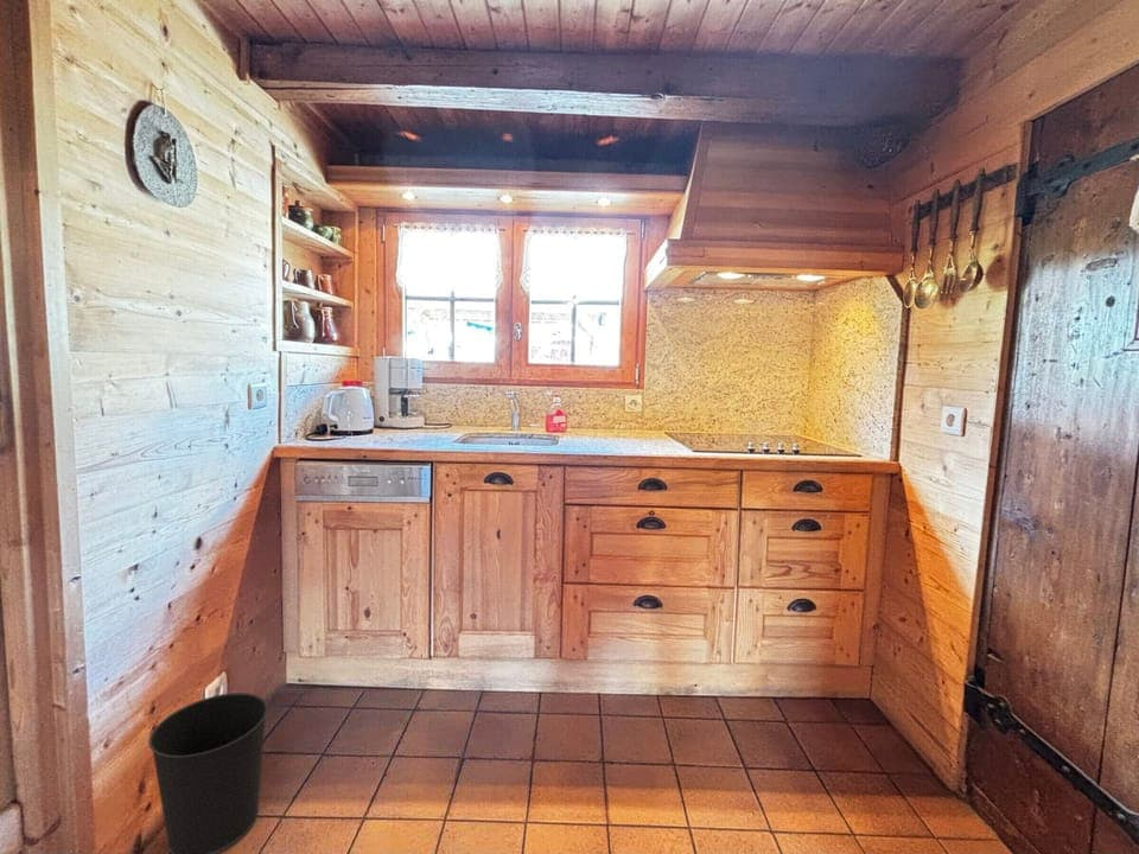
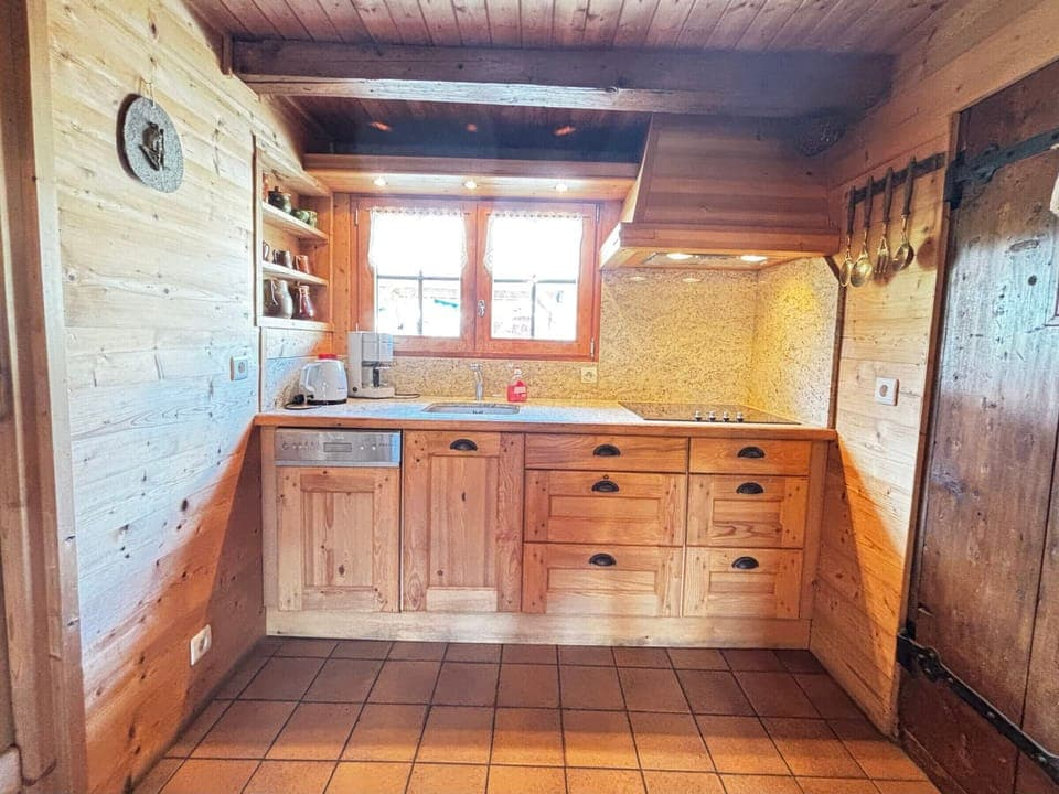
- wastebasket [147,692,269,854]
